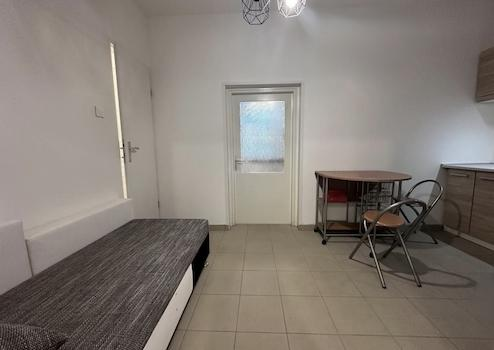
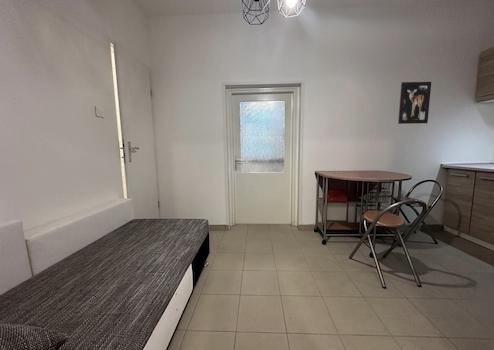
+ wall art [397,81,432,125]
